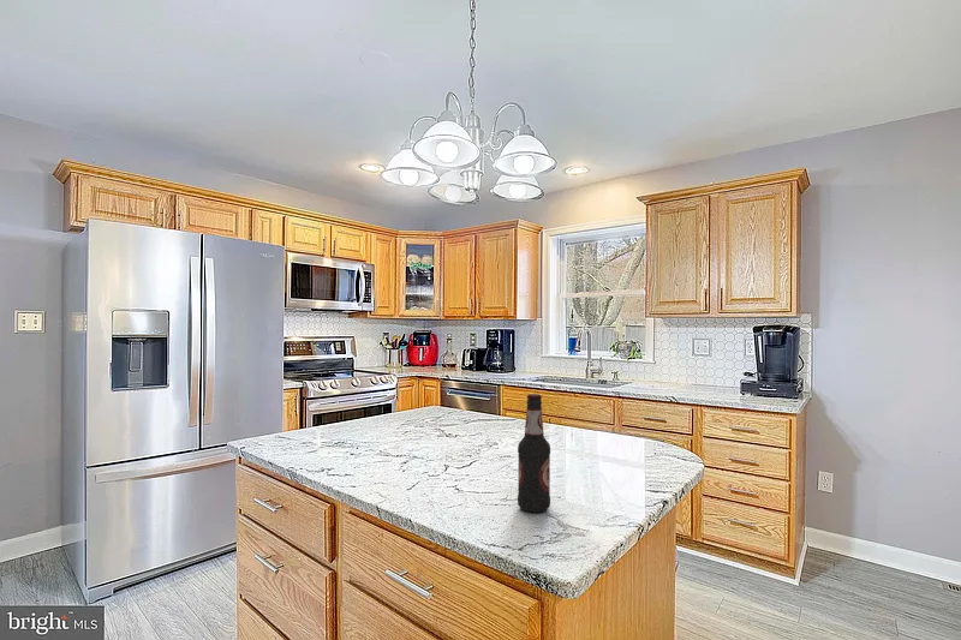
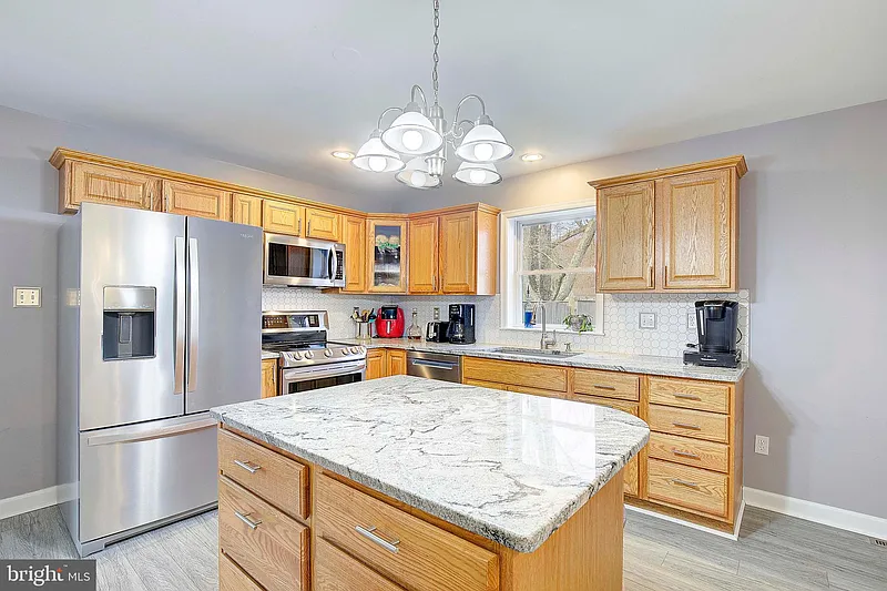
- bottle [517,393,551,513]
